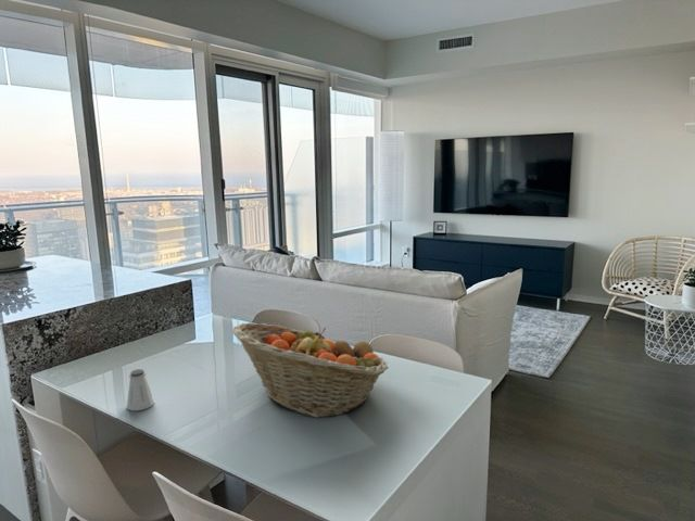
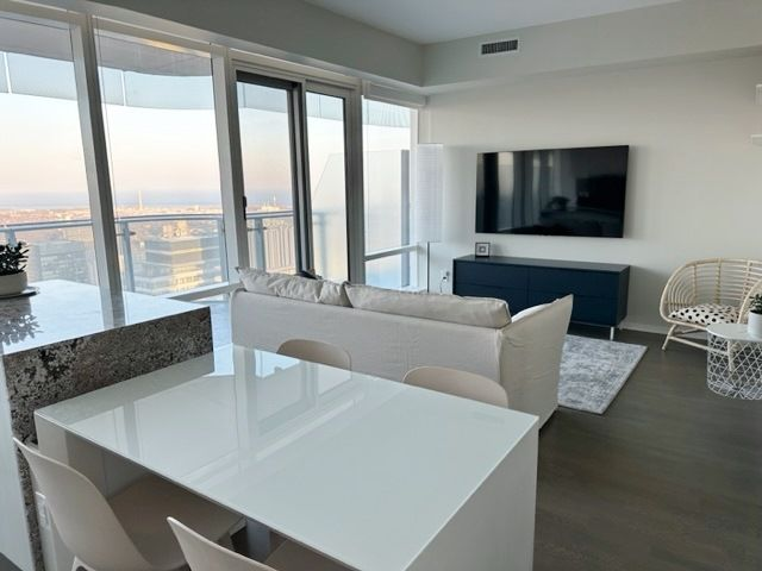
- saltshaker [126,368,155,411]
- fruit basket [231,321,390,419]
